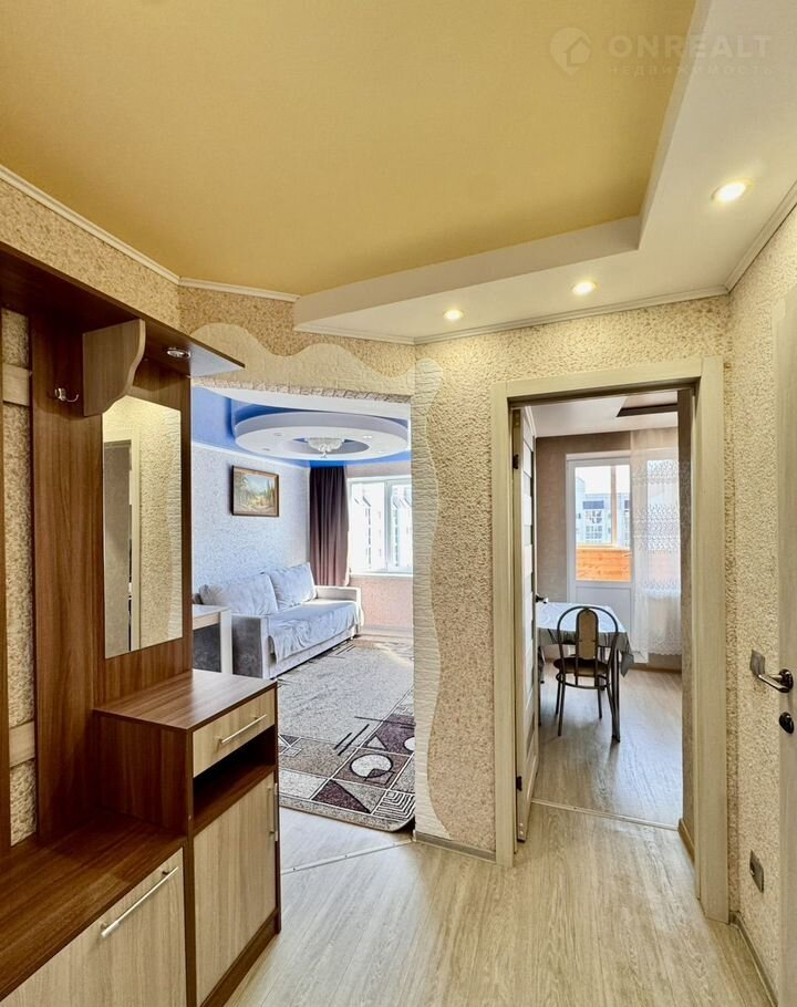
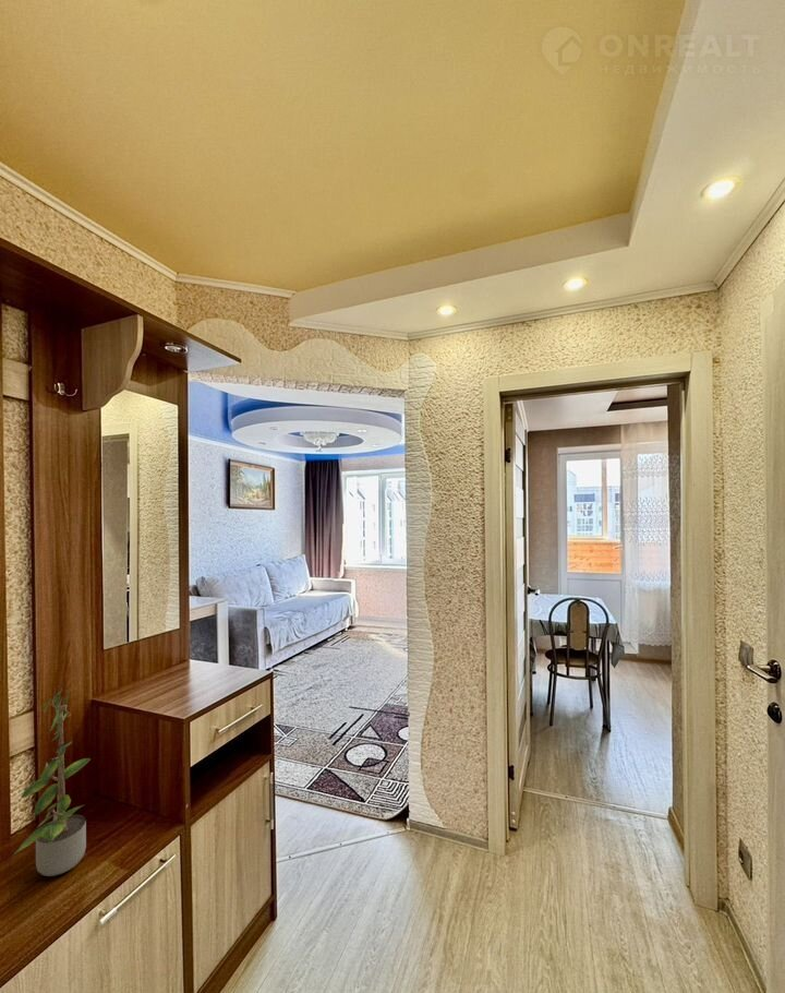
+ potted plant [11,682,92,877]
